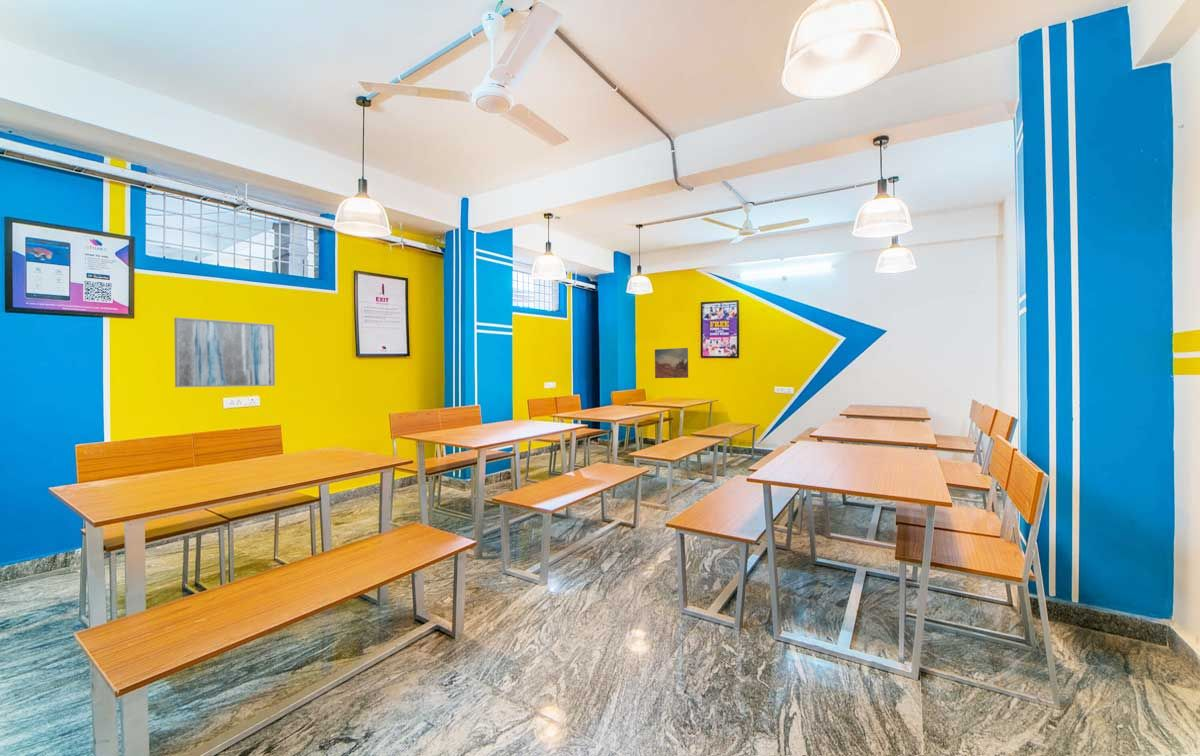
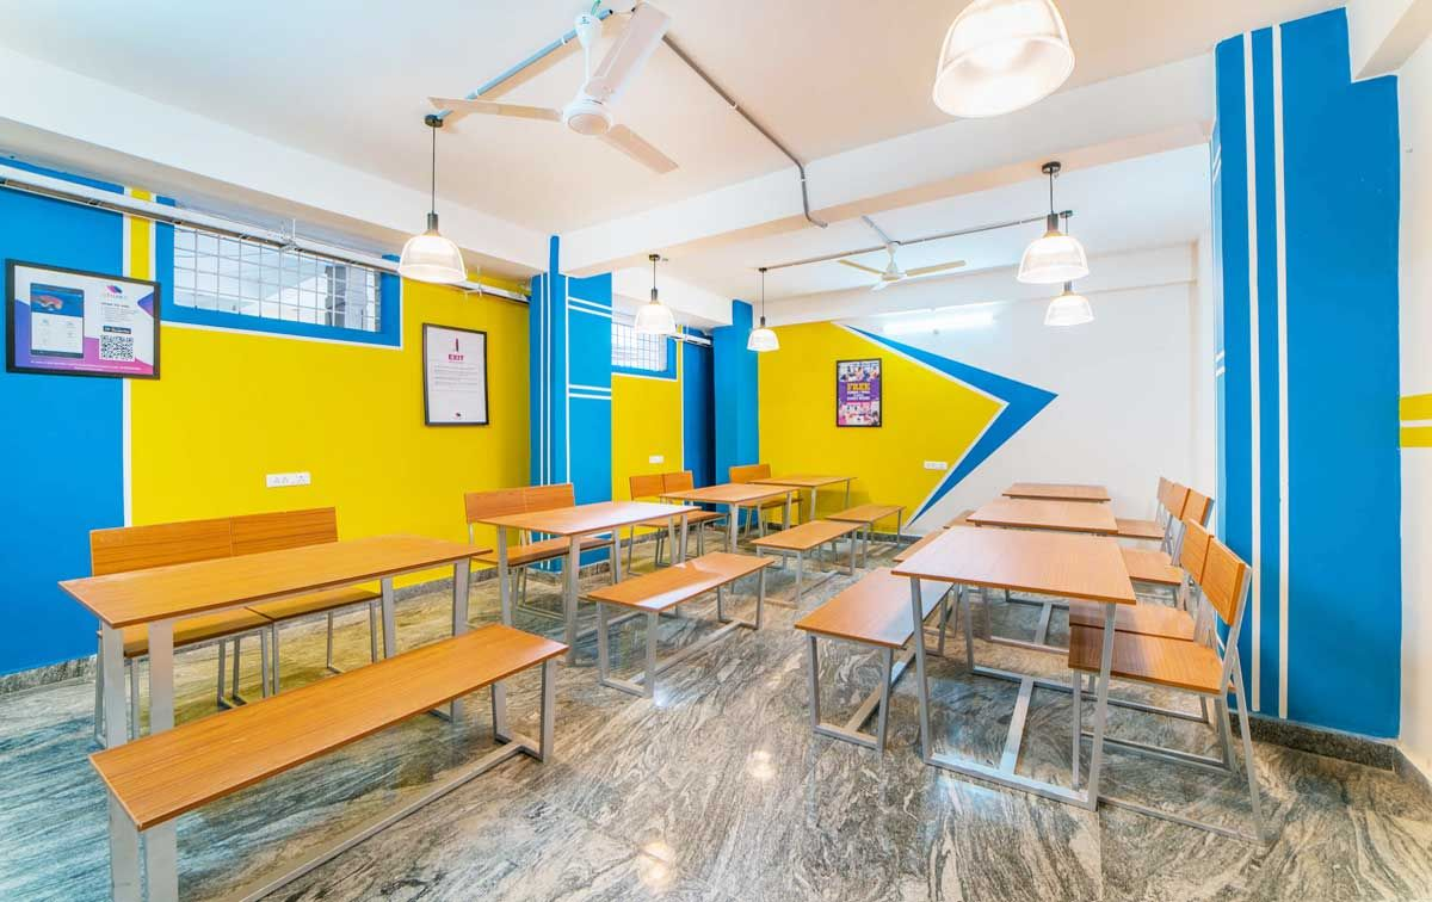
- wall art [654,347,689,379]
- wall art [173,316,276,388]
